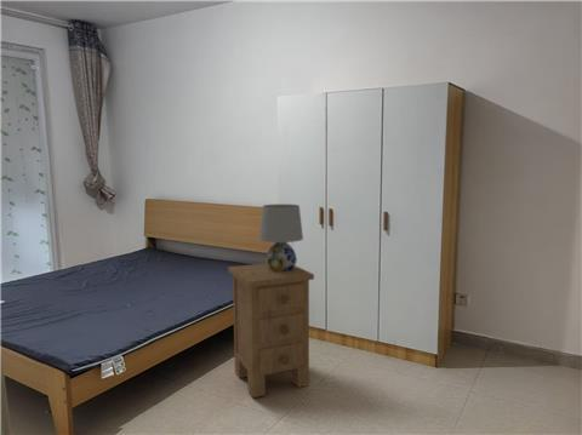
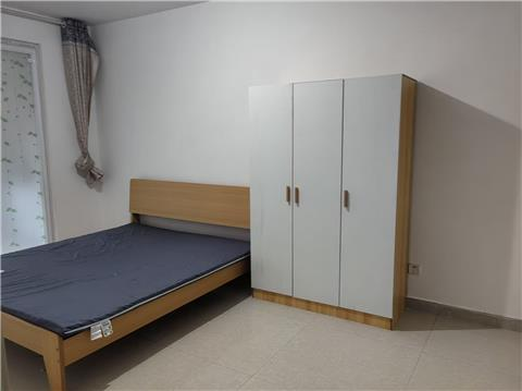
- nightstand [227,262,315,399]
- table lamp [258,204,304,271]
